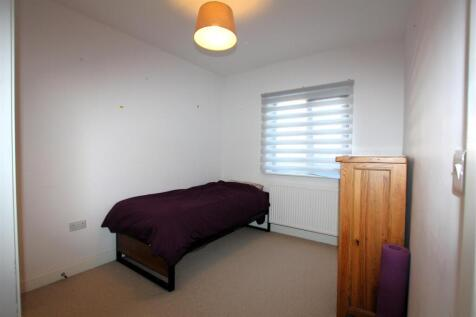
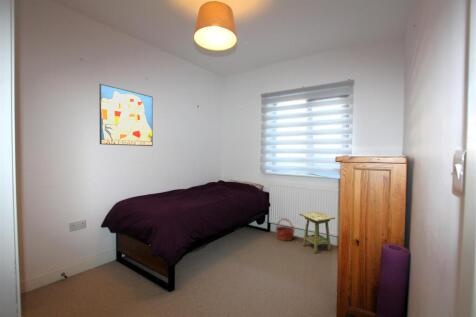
+ basket [274,217,296,242]
+ wall art [98,83,154,147]
+ side table [298,211,336,254]
